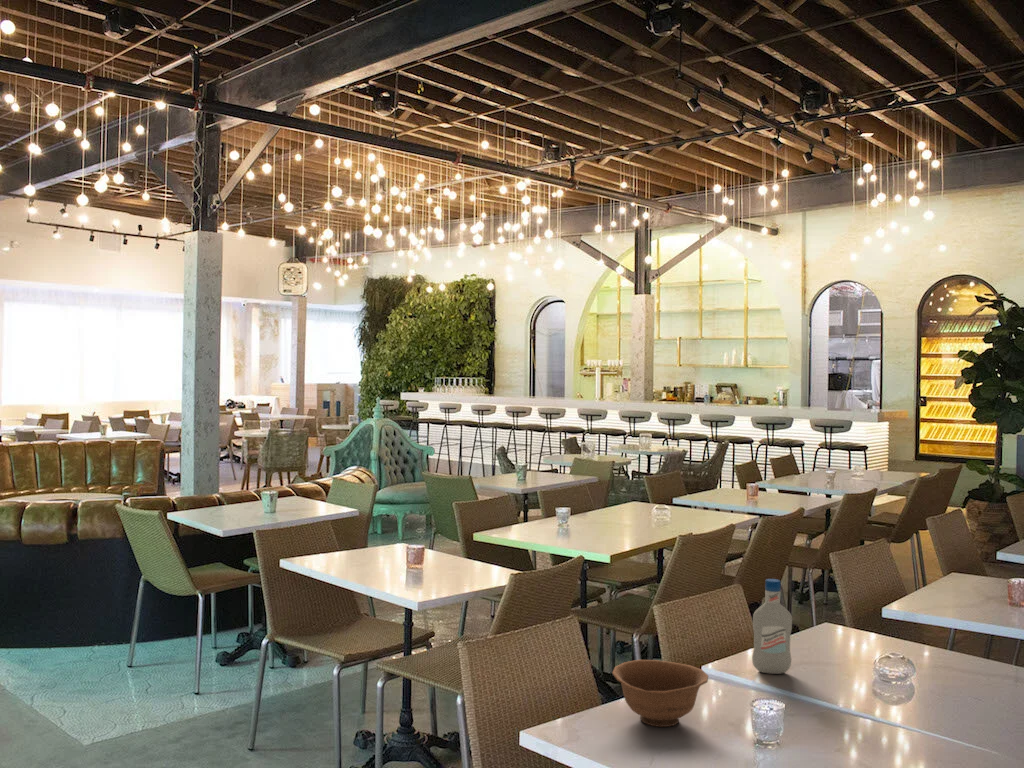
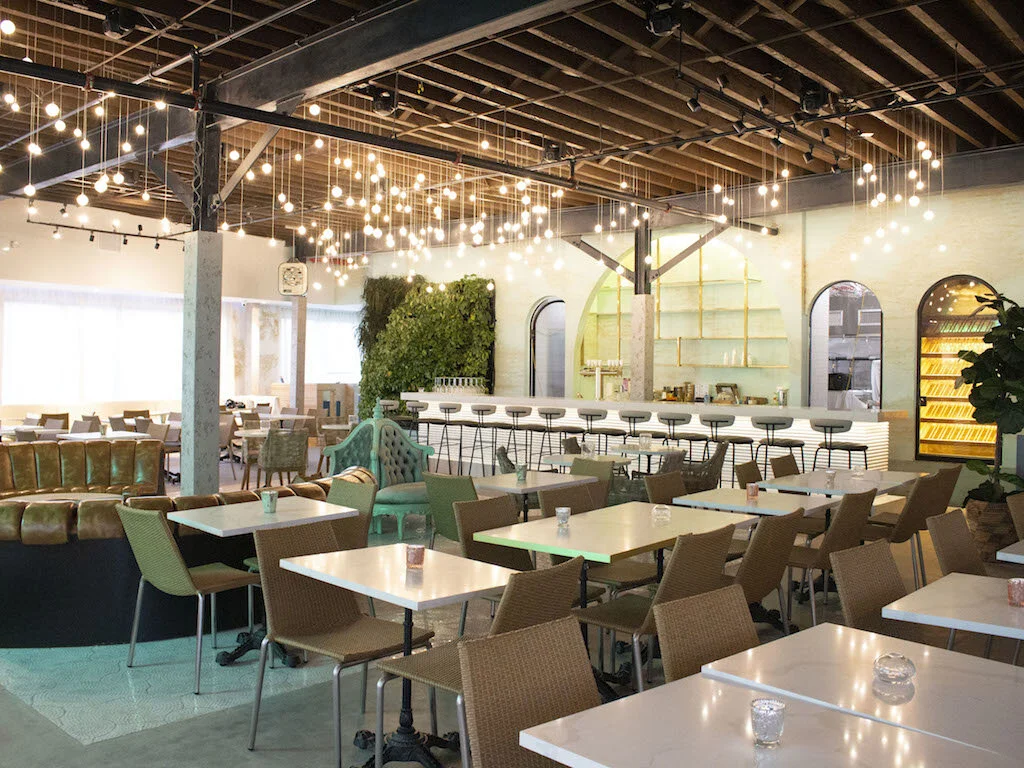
- bottle [751,578,793,675]
- bowl [611,659,709,728]
